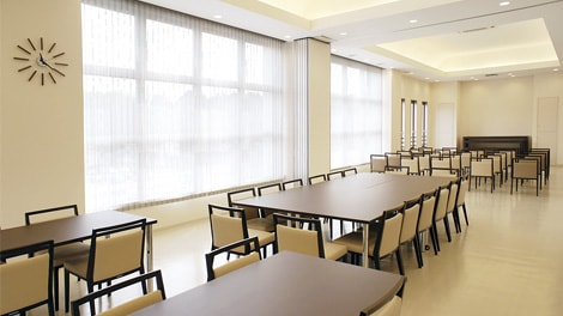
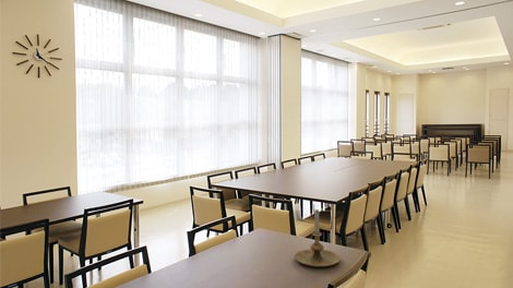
+ candle holder [294,208,342,267]
